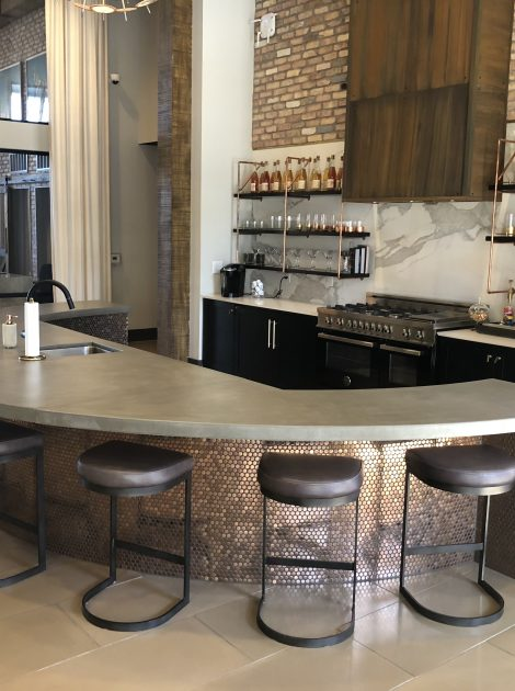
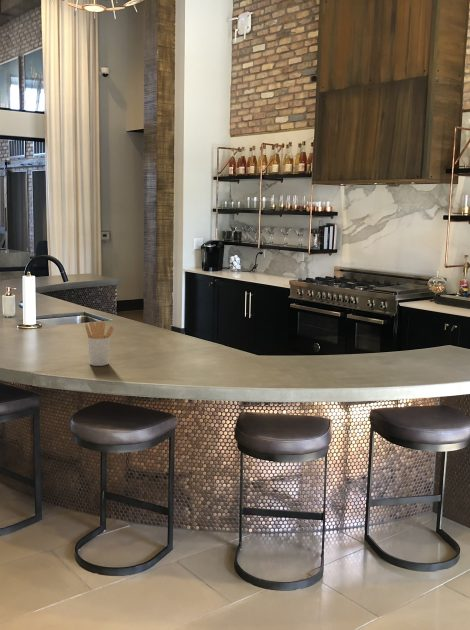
+ utensil holder [84,321,115,367]
